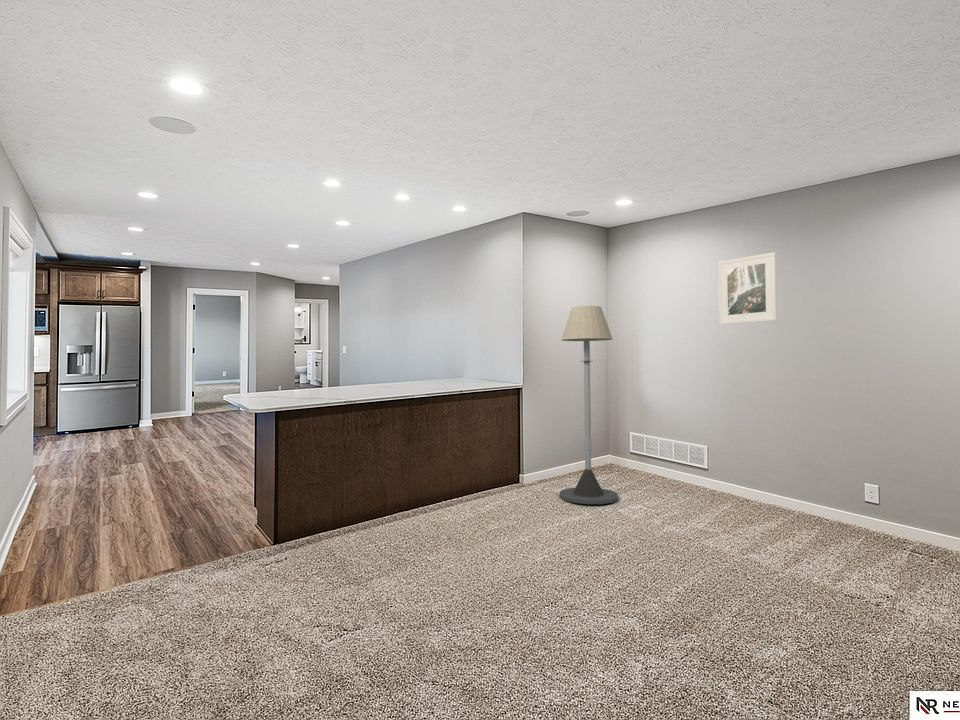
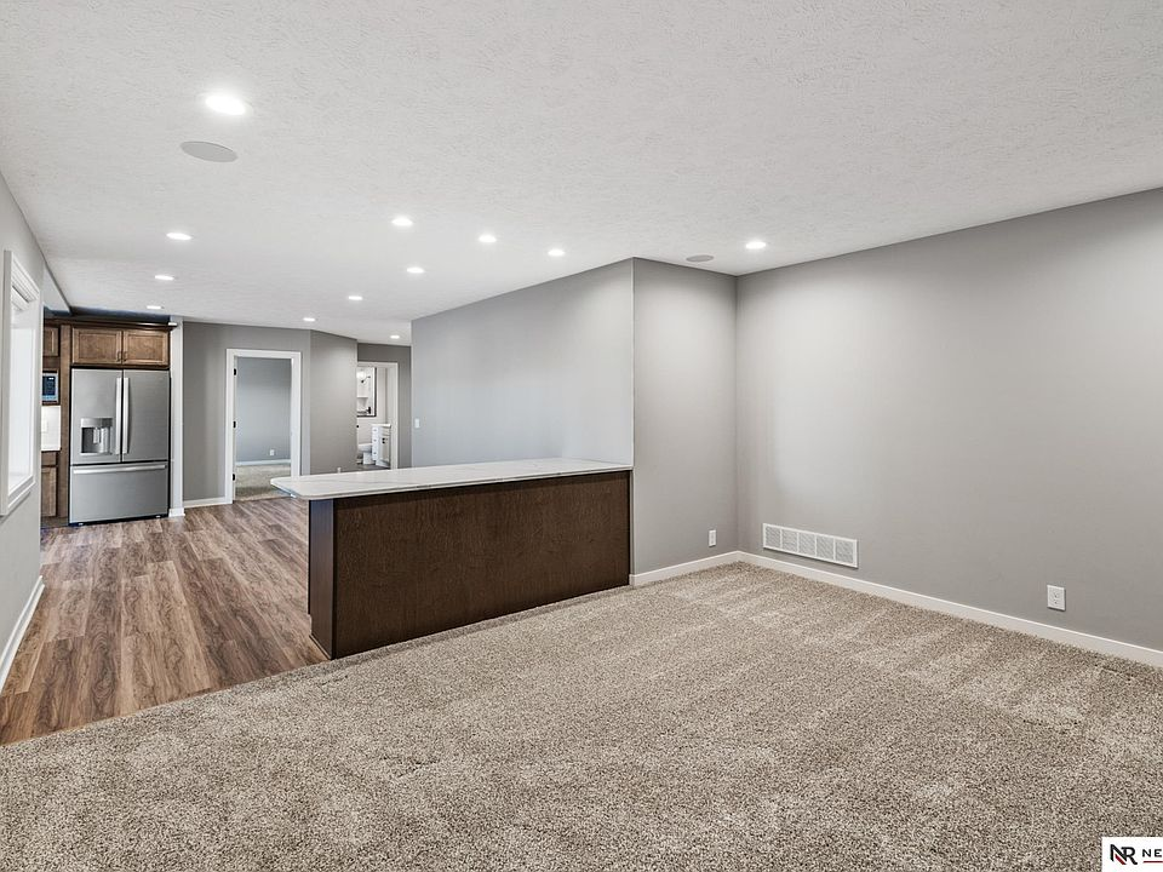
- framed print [717,251,778,326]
- floor lamp [558,305,619,505]
